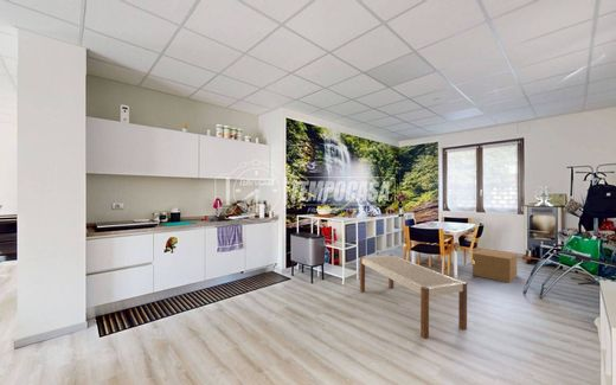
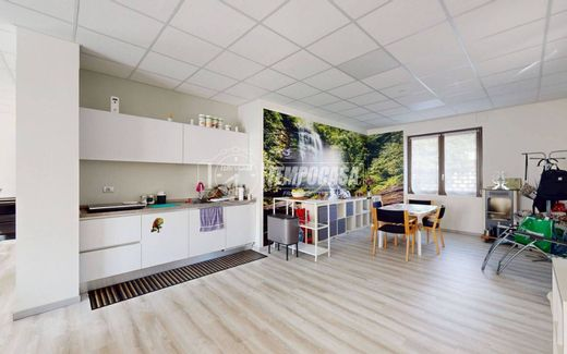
- bench [359,254,468,340]
- cardboard box [471,248,518,284]
